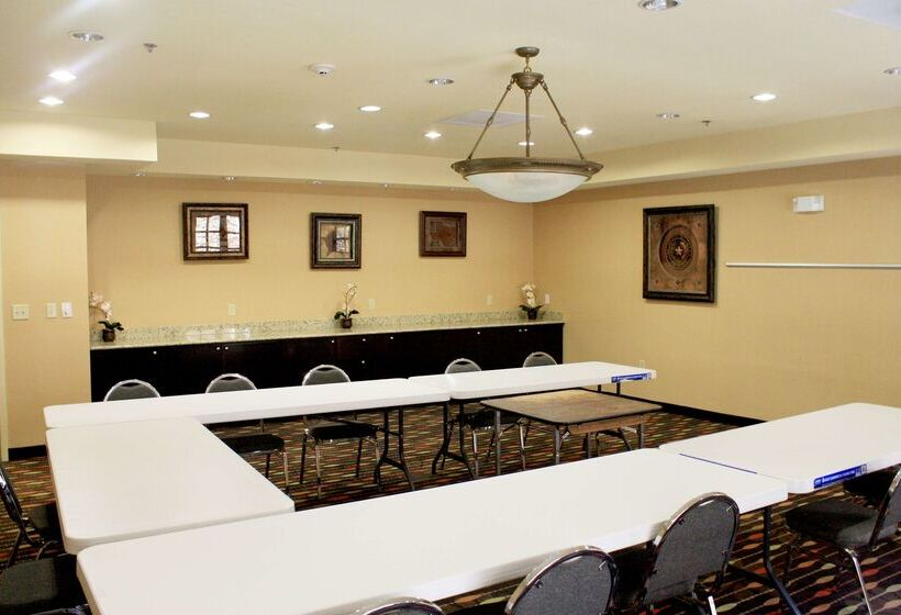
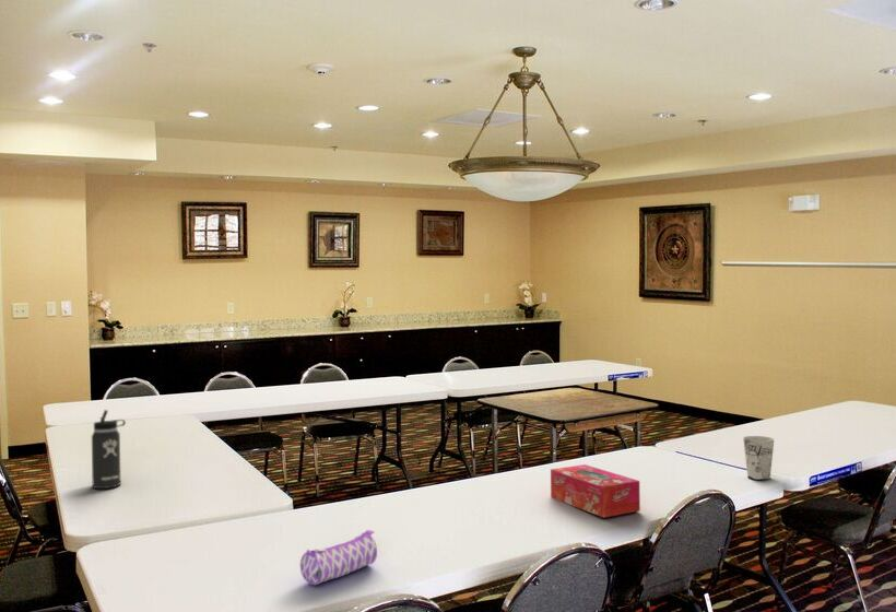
+ tissue box [550,463,641,519]
+ pencil case [299,529,378,586]
+ cup [742,435,775,481]
+ thermos bottle [91,409,127,490]
